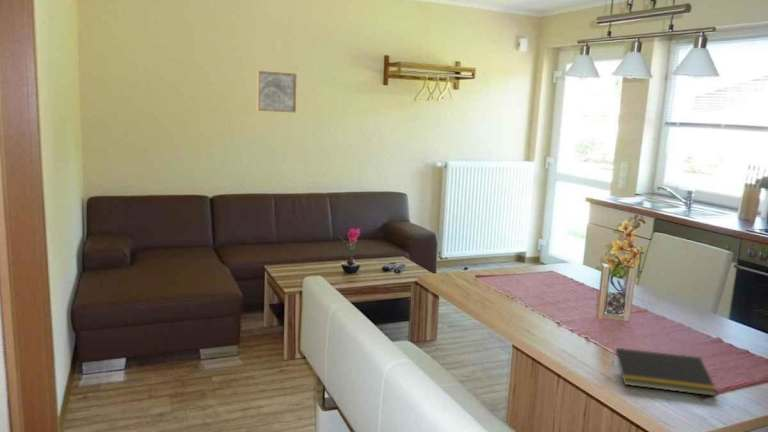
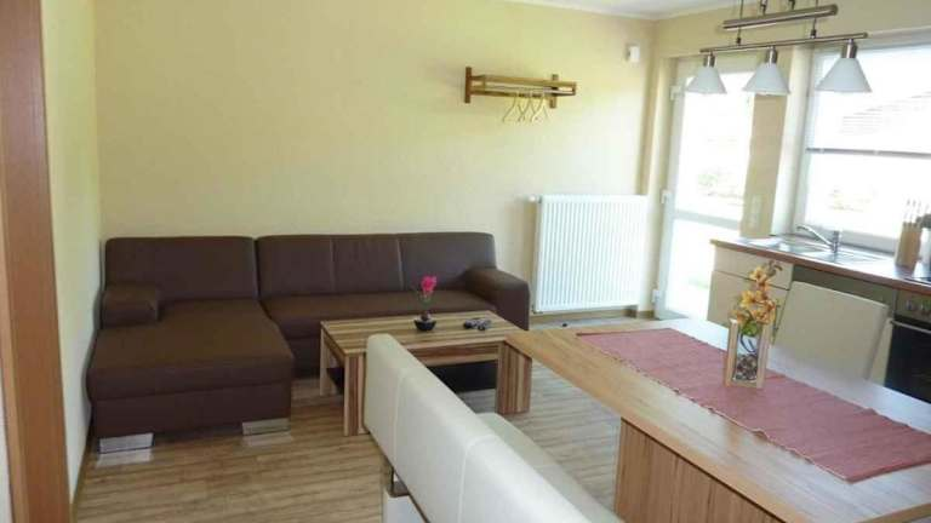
- notepad [611,347,718,397]
- wall art [256,70,297,113]
